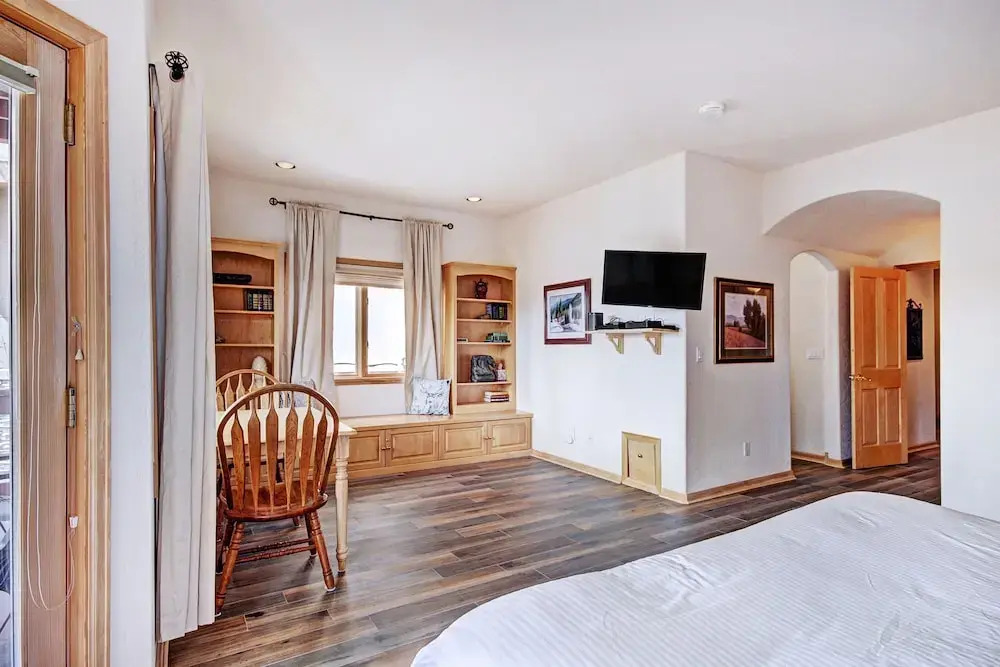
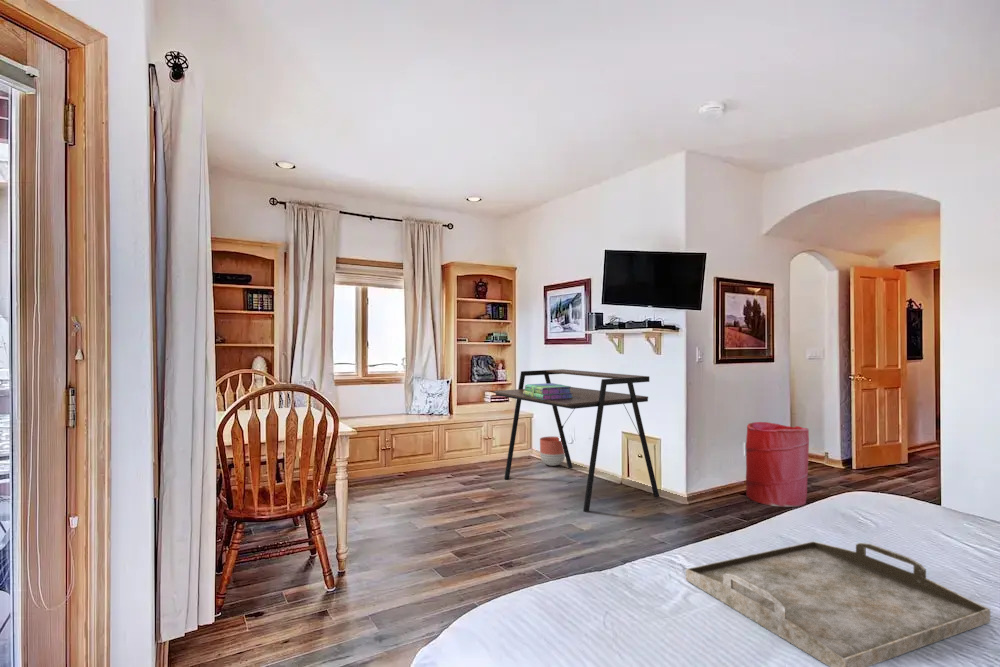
+ serving tray [685,540,991,667]
+ desk [492,368,660,513]
+ laundry hamper [745,421,810,508]
+ planter [539,436,566,467]
+ stack of books [523,382,573,400]
